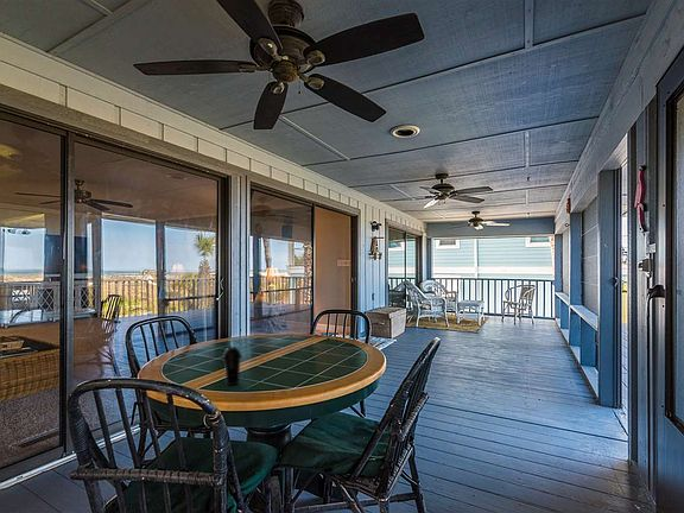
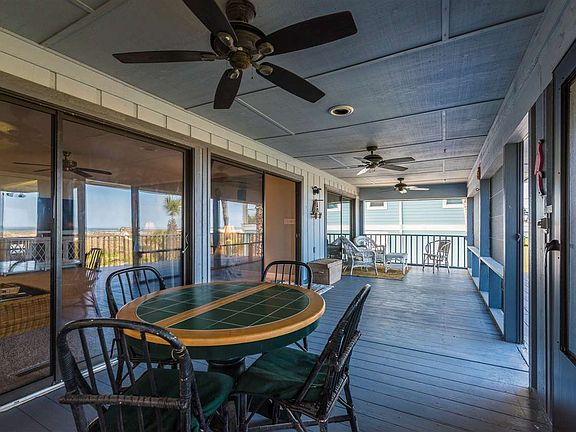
- cup [221,338,243,387]
